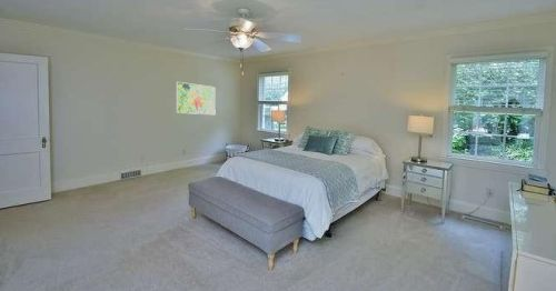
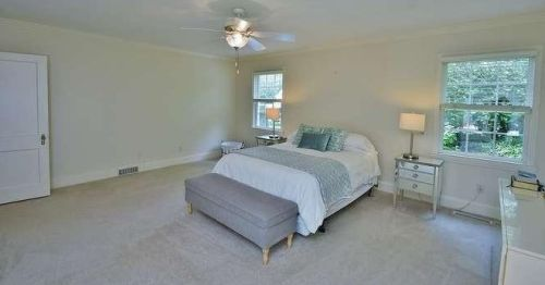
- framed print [176,81,217,116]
